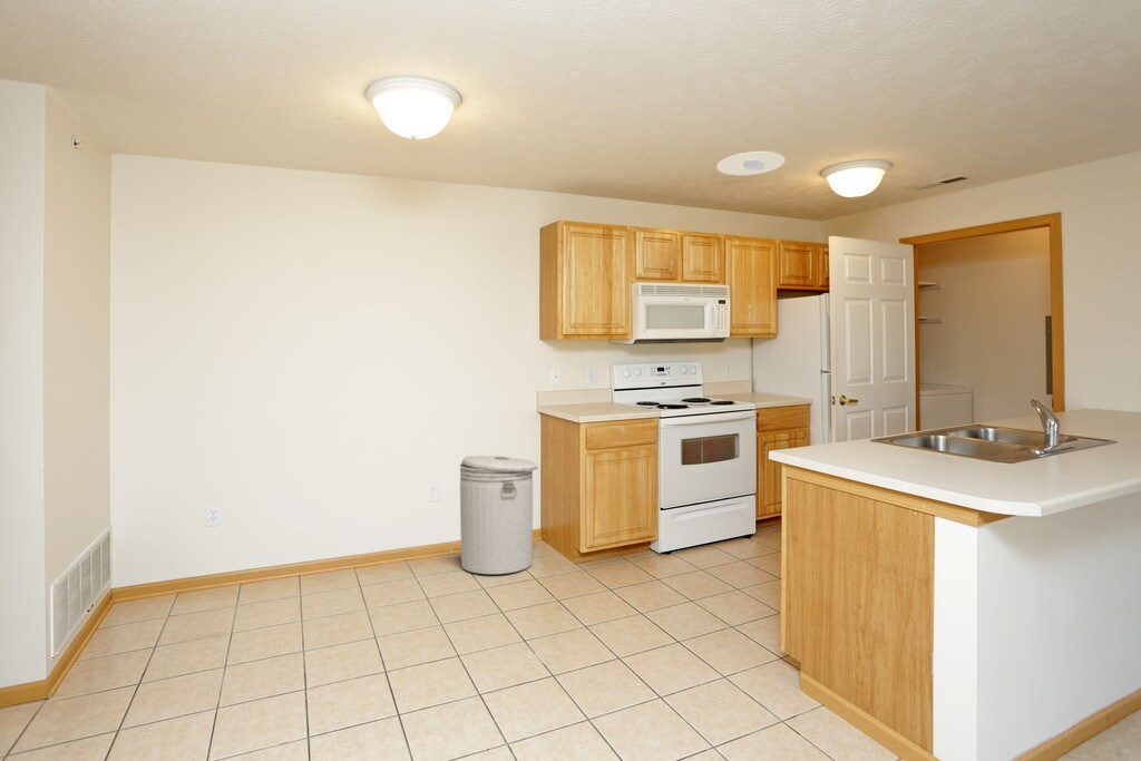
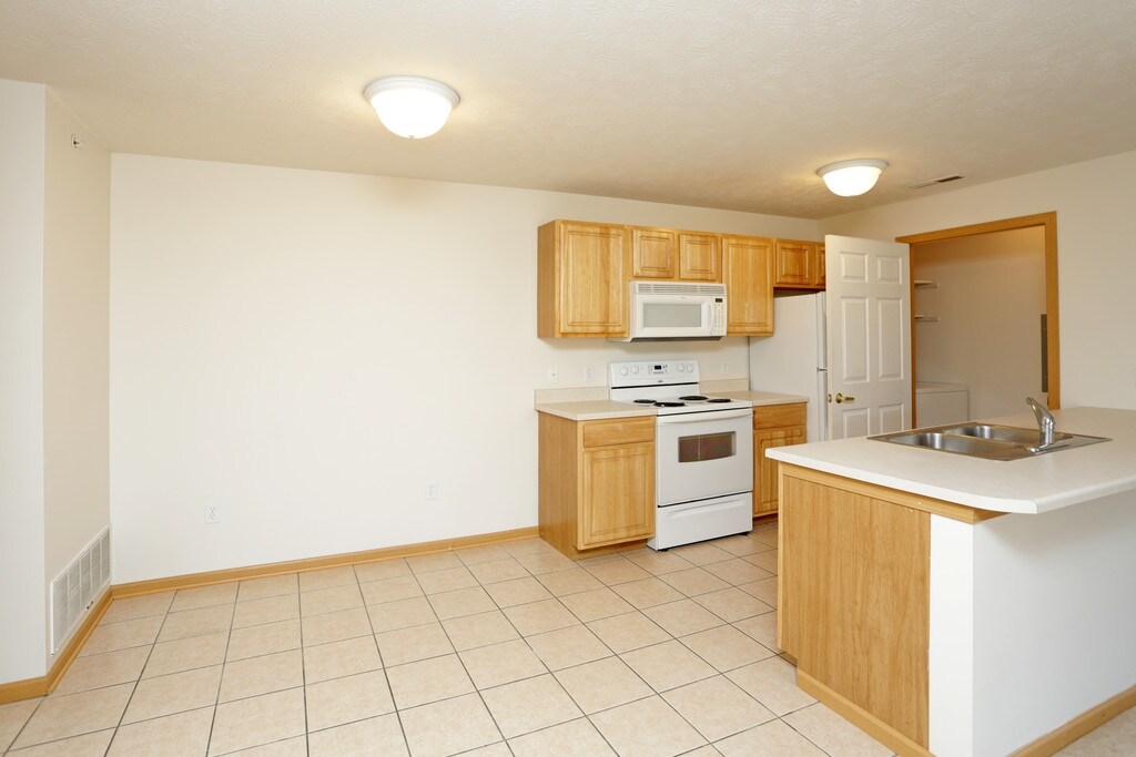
- can [458,455,539,575]
- recessed light [716,150,787,176]
